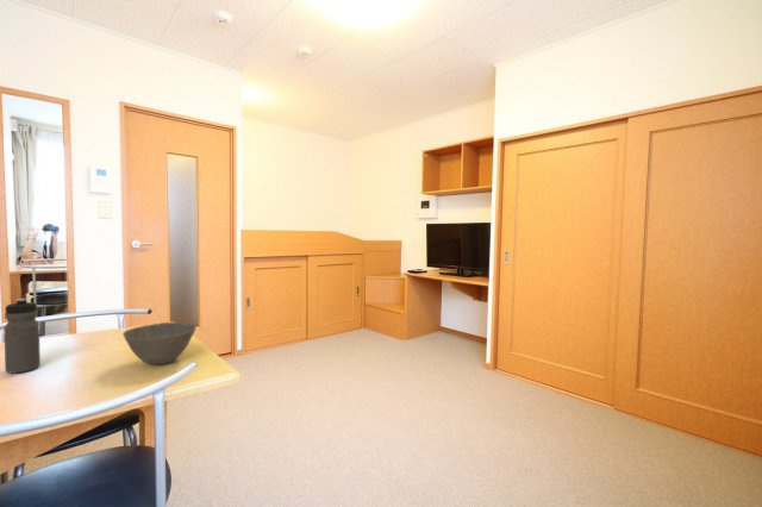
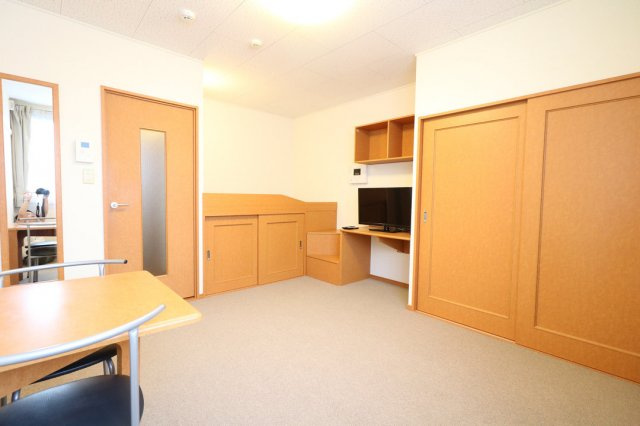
- bowl [121,321,198,365]
- water bottle [2,298,42,375]
